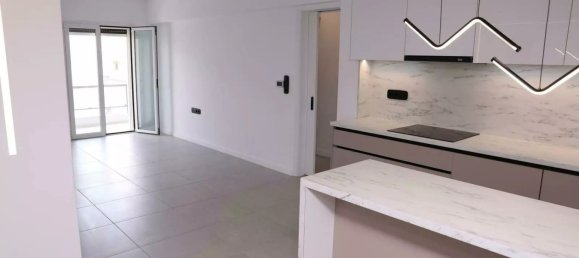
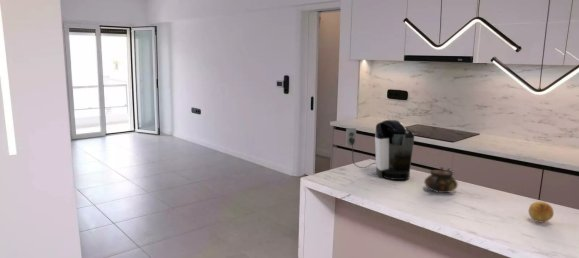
+ coffee maker [345,119,415,181]
+ fruit [528,200,555,224]
+ teapot [424,166,459,194]
